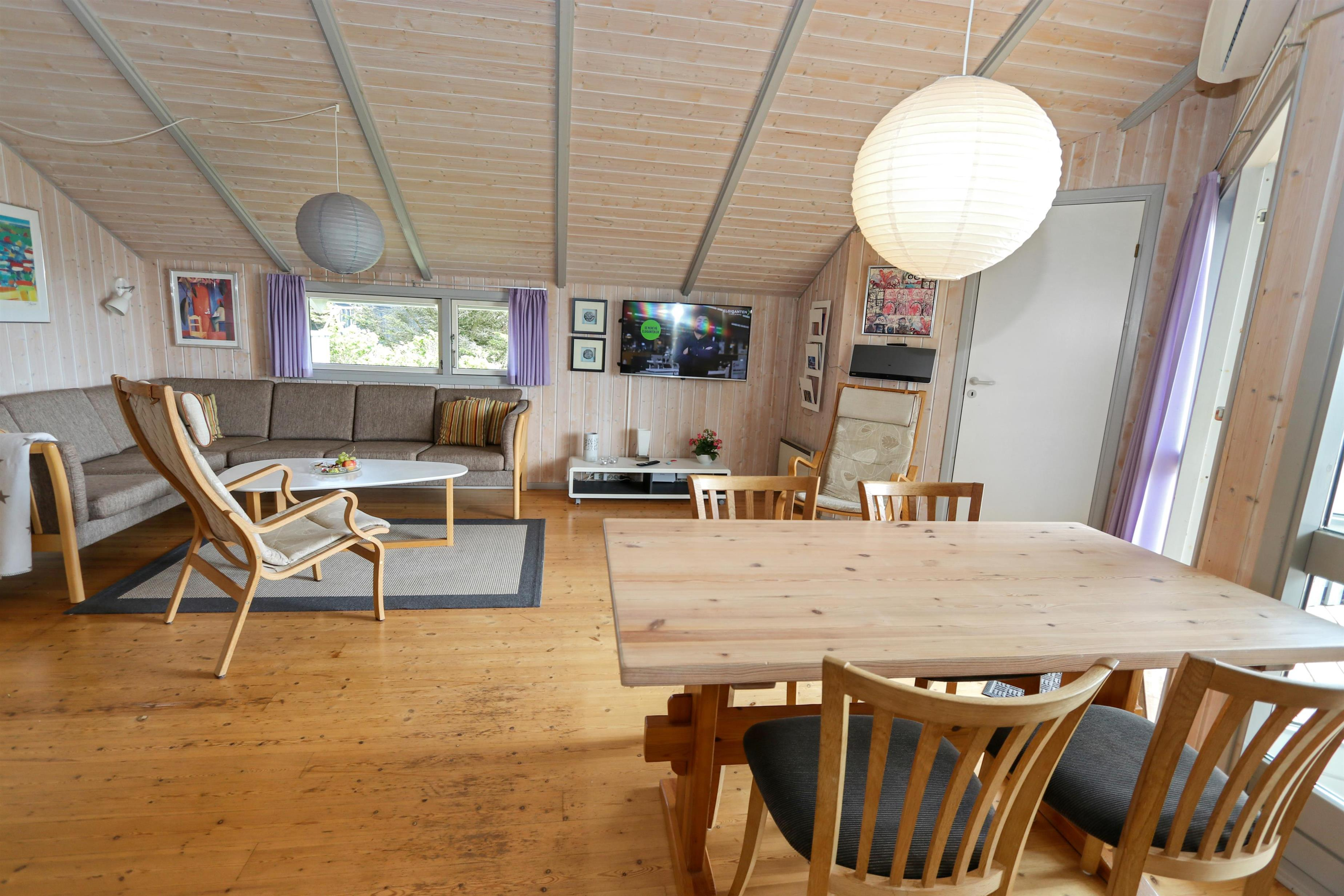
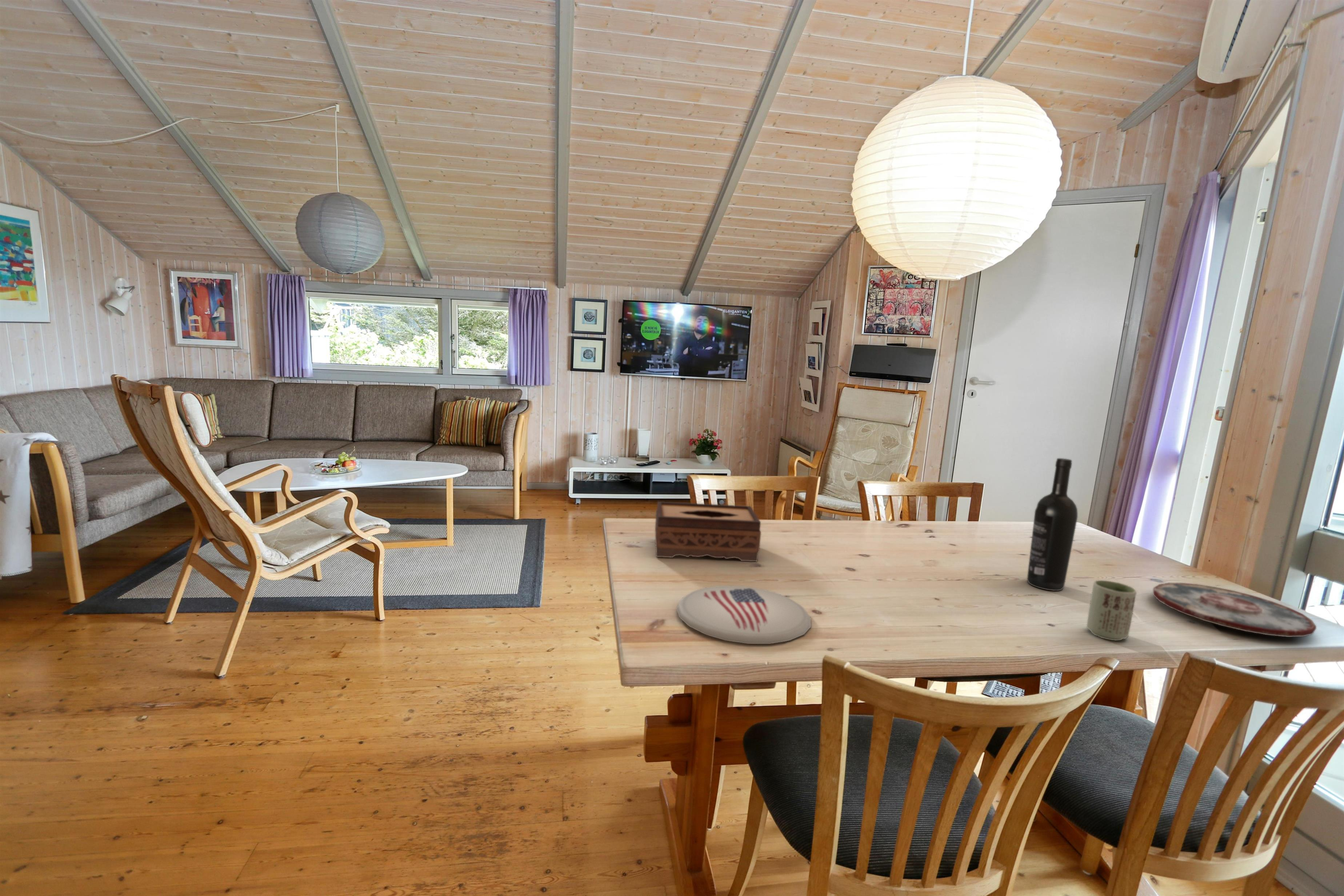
+ wine bottle [1027,458,1078,591]
+ tissue box [655,501,761,562]
+ cup [1086,580,1137,641]
+ plate [1153,582,1317,637]
+ plate [676,585,811,644]
